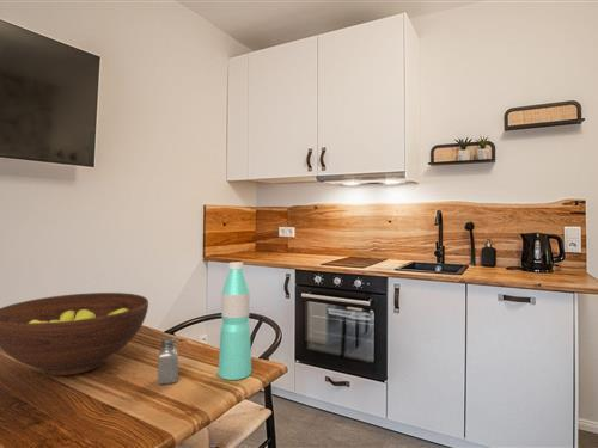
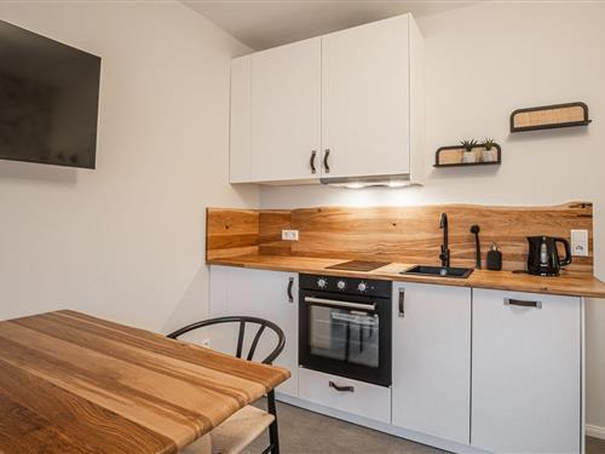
- saltshaker [157,336,179,386]
- fruit bowl [0,291,150,376]
- water bottle [218,260,252,381]
